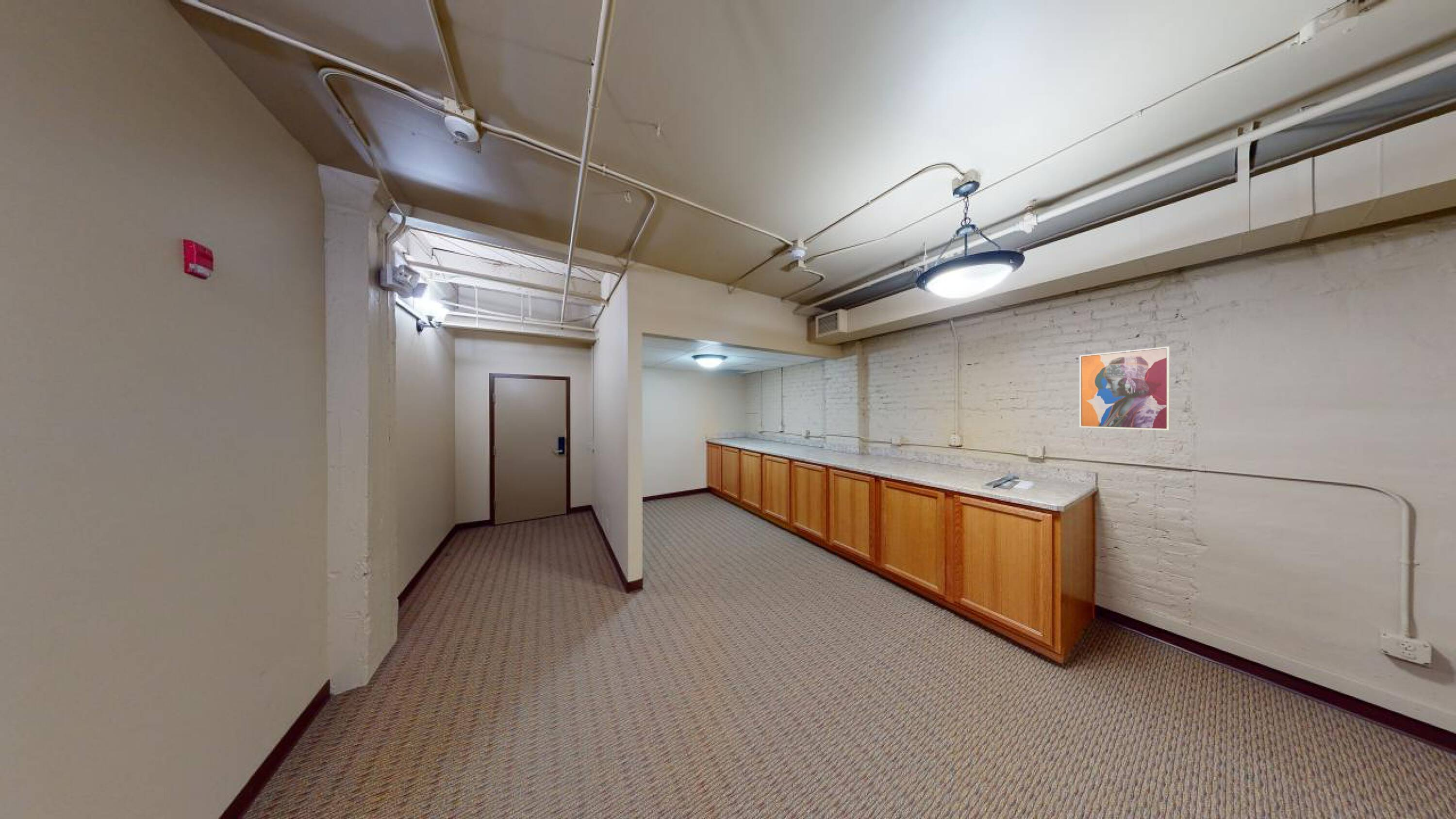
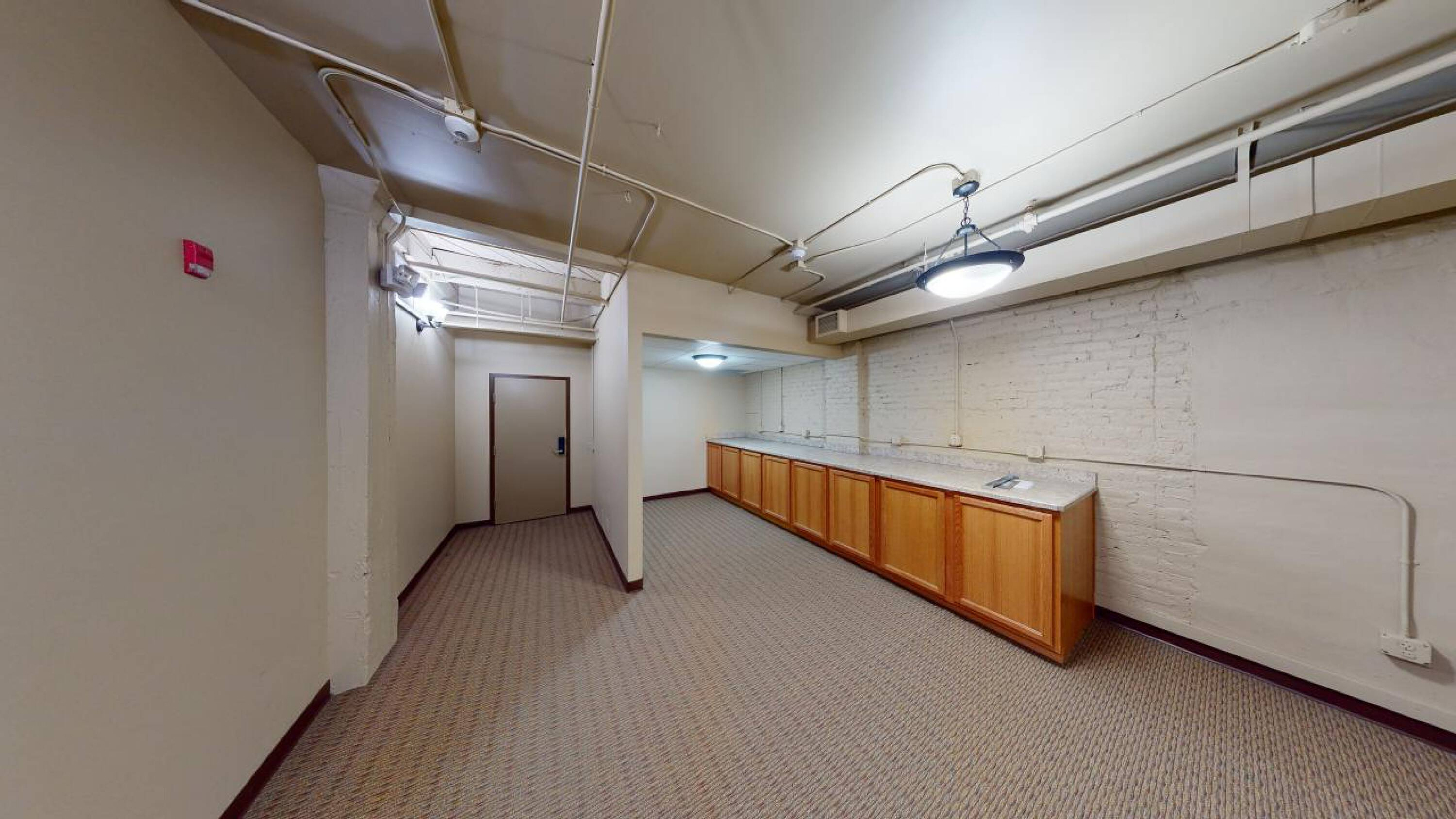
- wall art [1079,346,1171,431]
